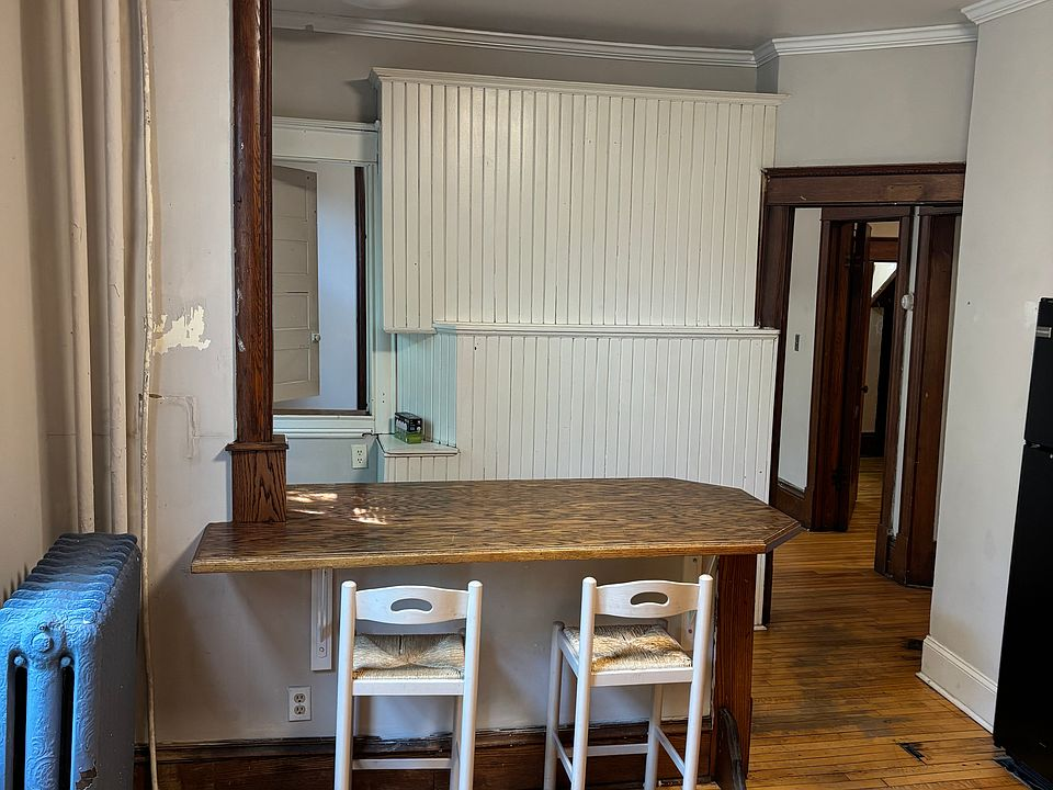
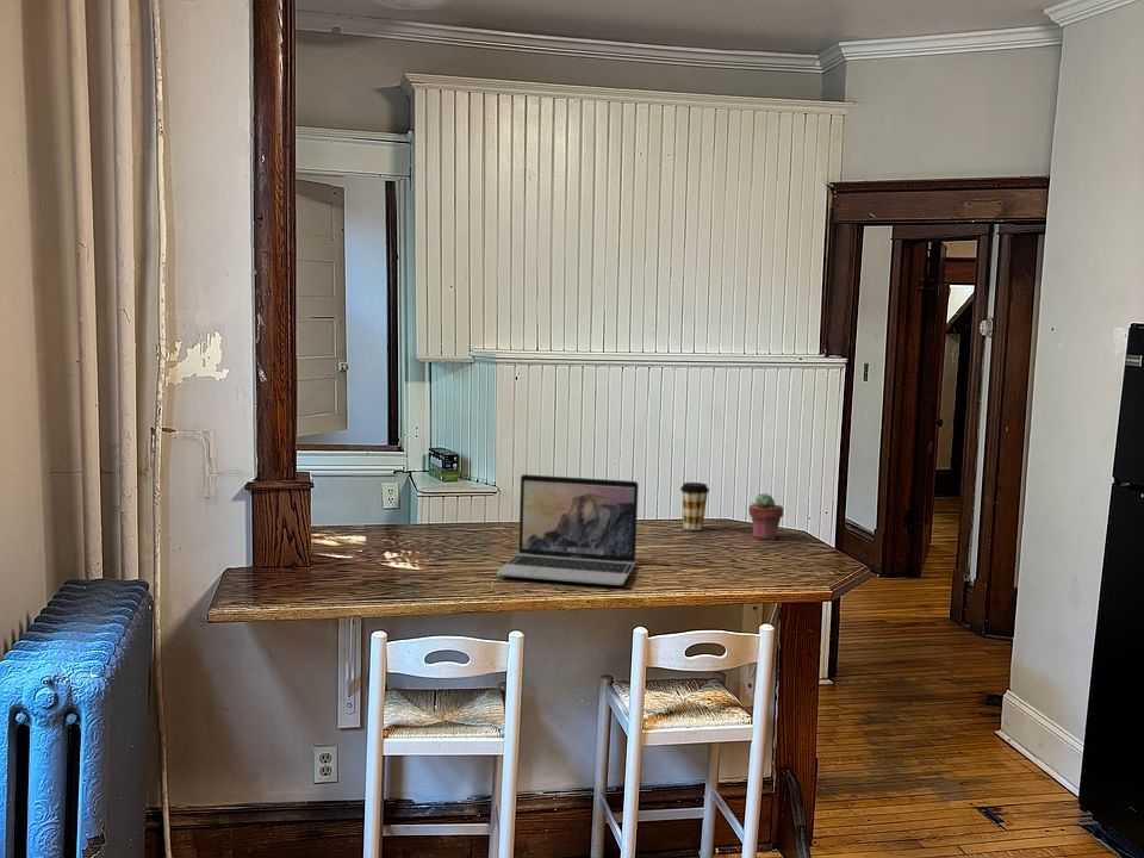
+ potted succulent [747,492,784,541]
+ coffee cup [679,481,710,531]
+ laptop [496,473,640,586]
